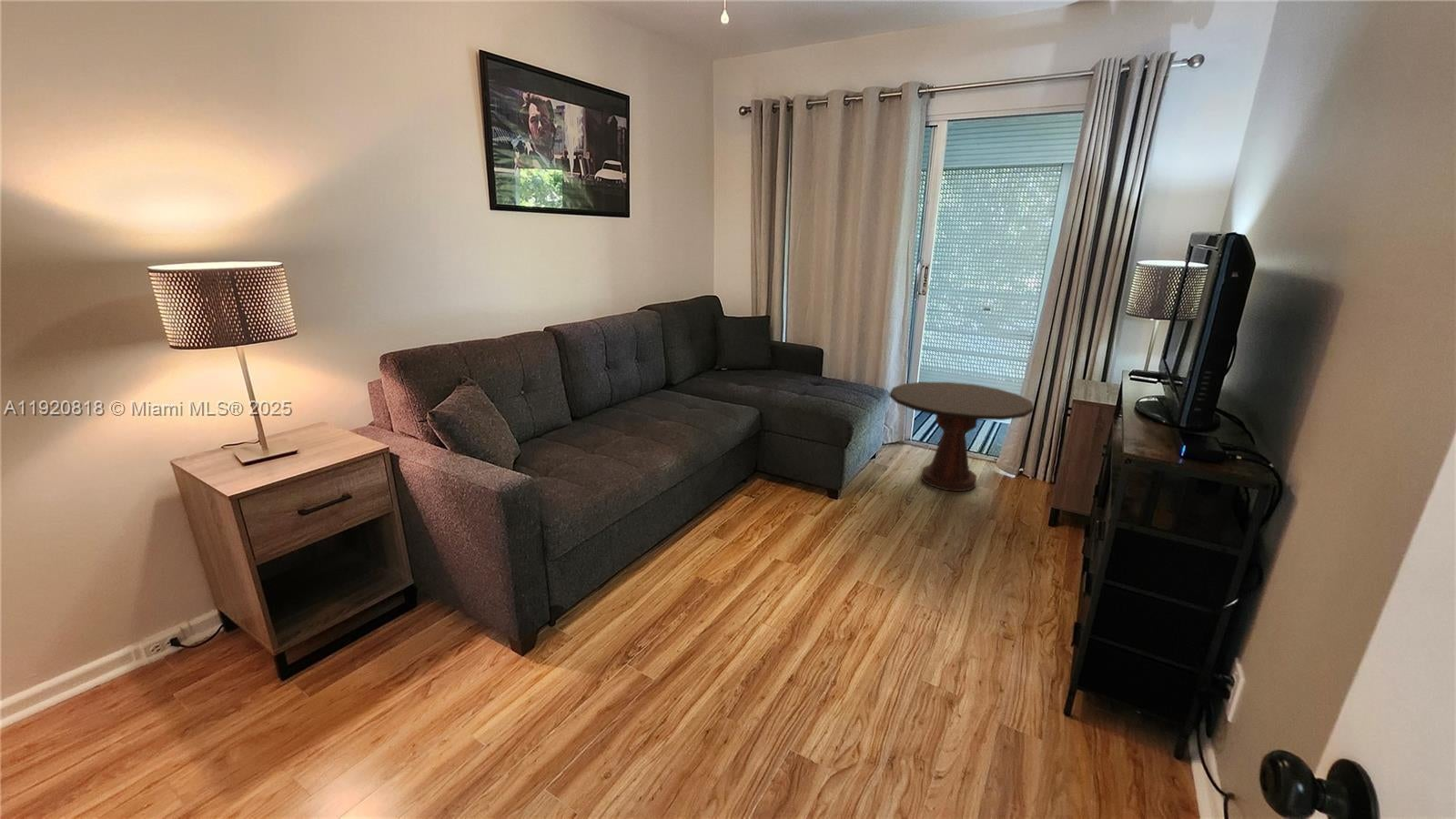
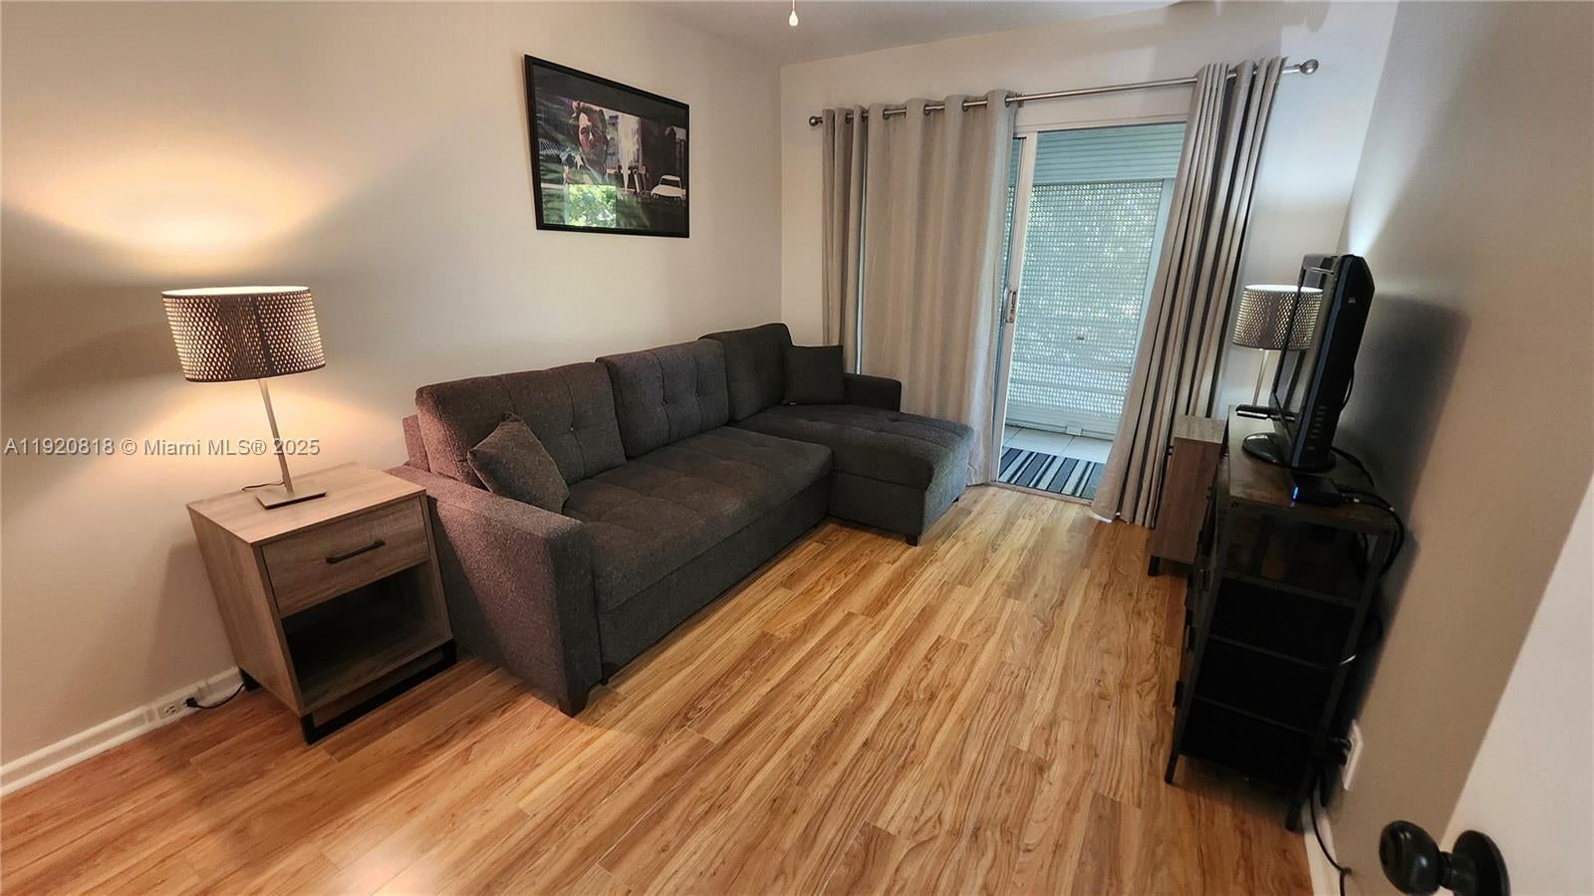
- side table [888,381,1035,492]
